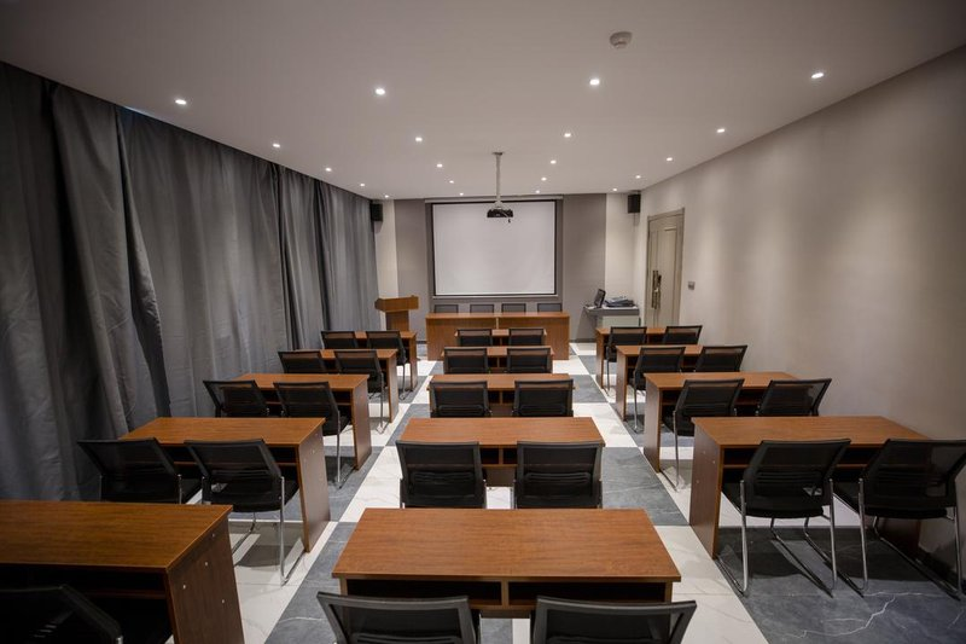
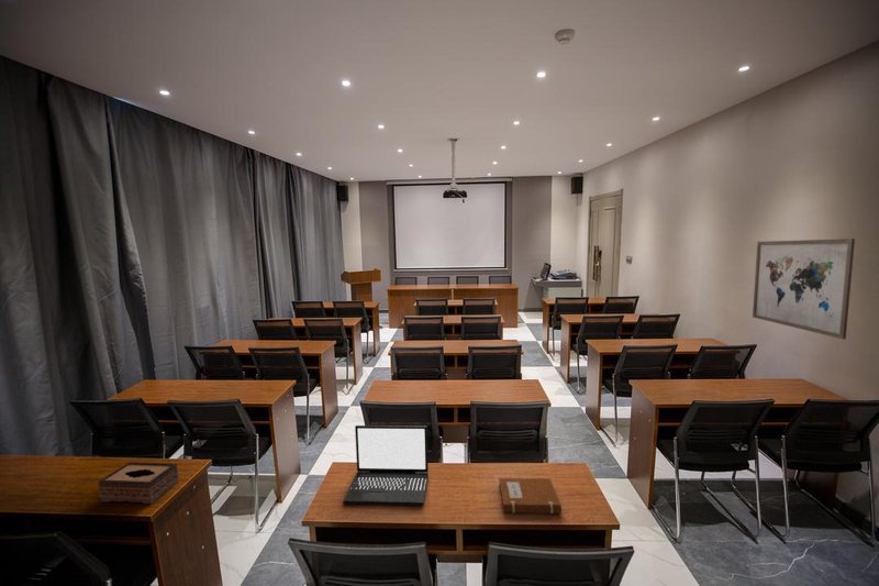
+ laptop [342,424,430,507]
+ wall art [752,237,856,341]
+ notebook [498,477,563,515]
+ tissue box [98,461,180,505]
